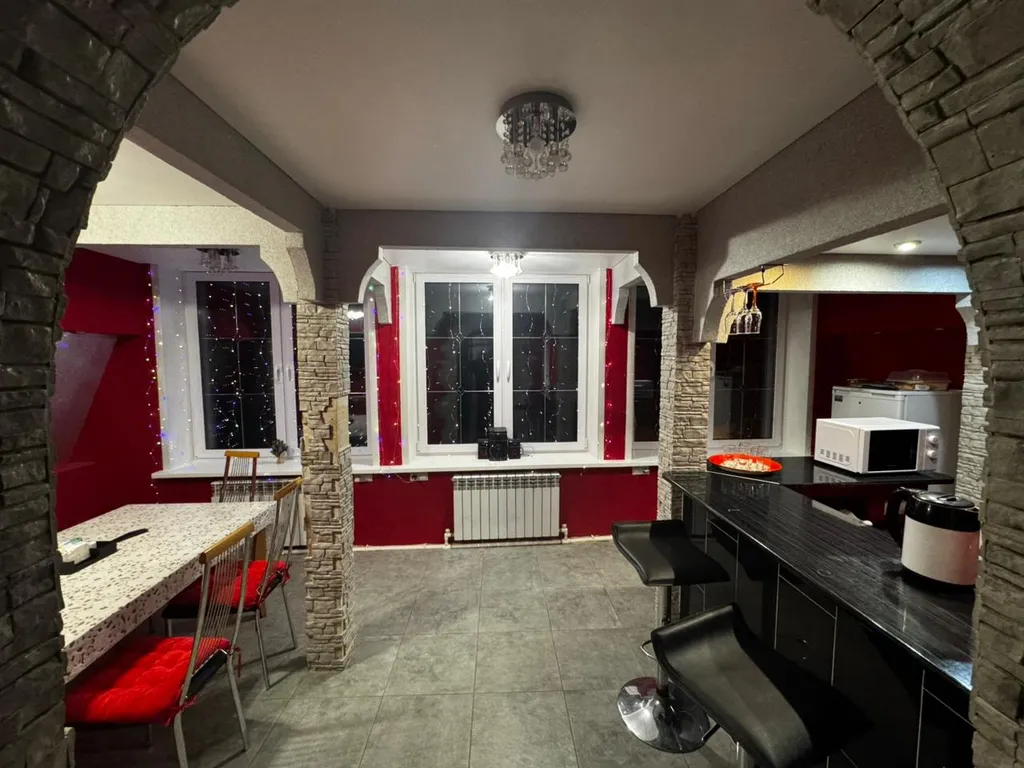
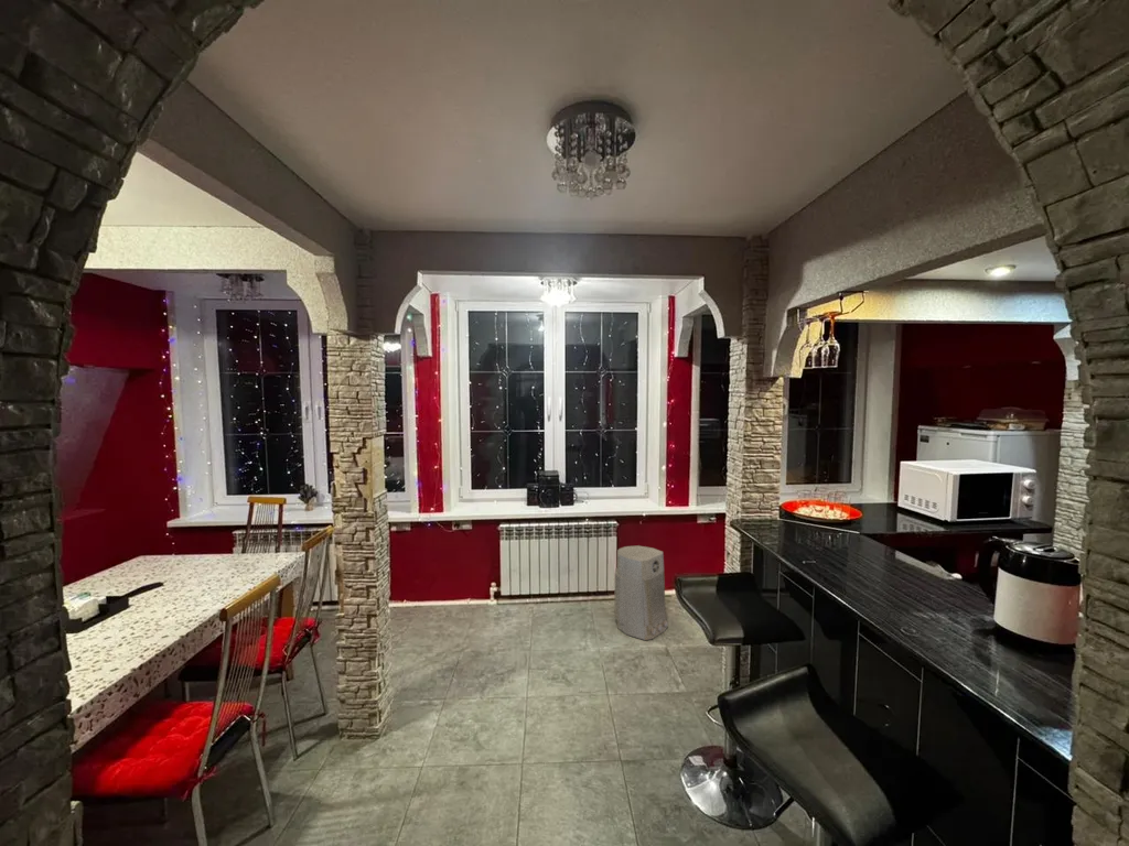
+ air purifier [614,544,668,641]
